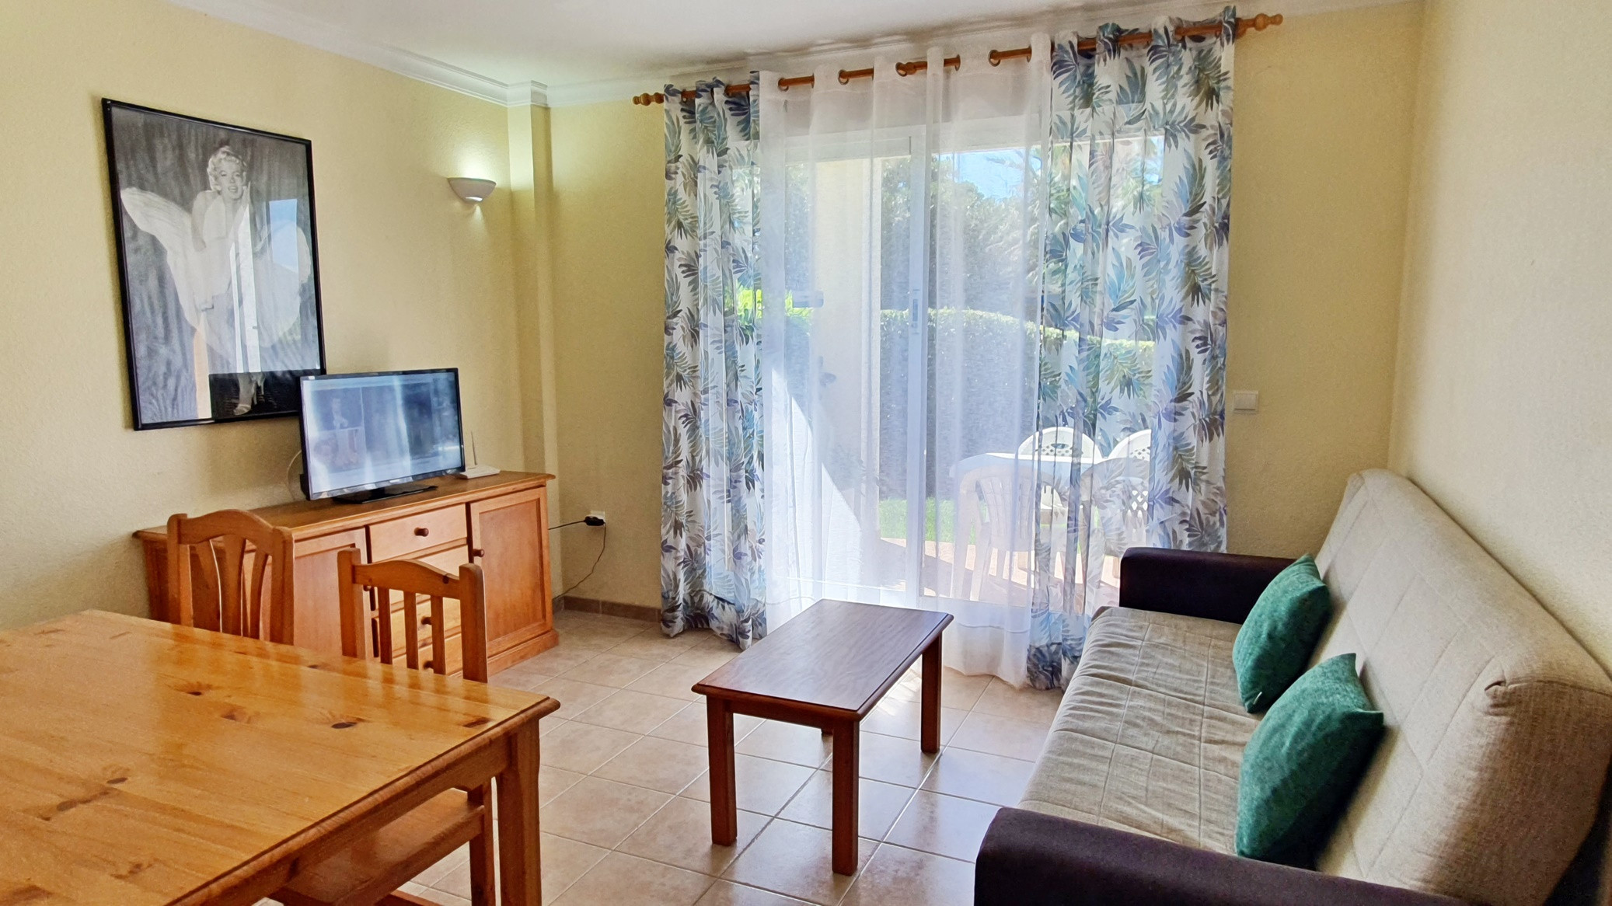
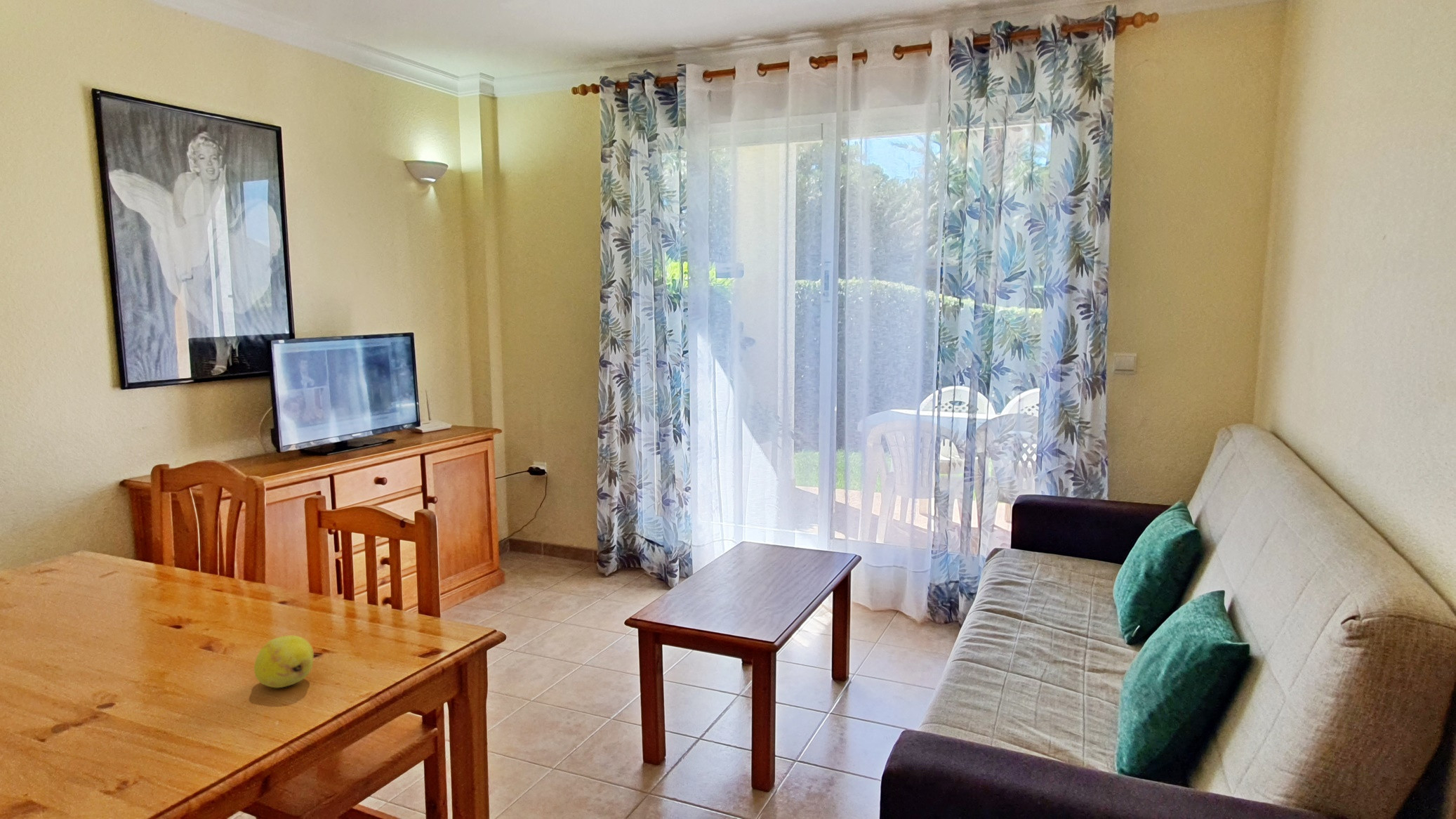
+ fruit [253,635,315,688]
